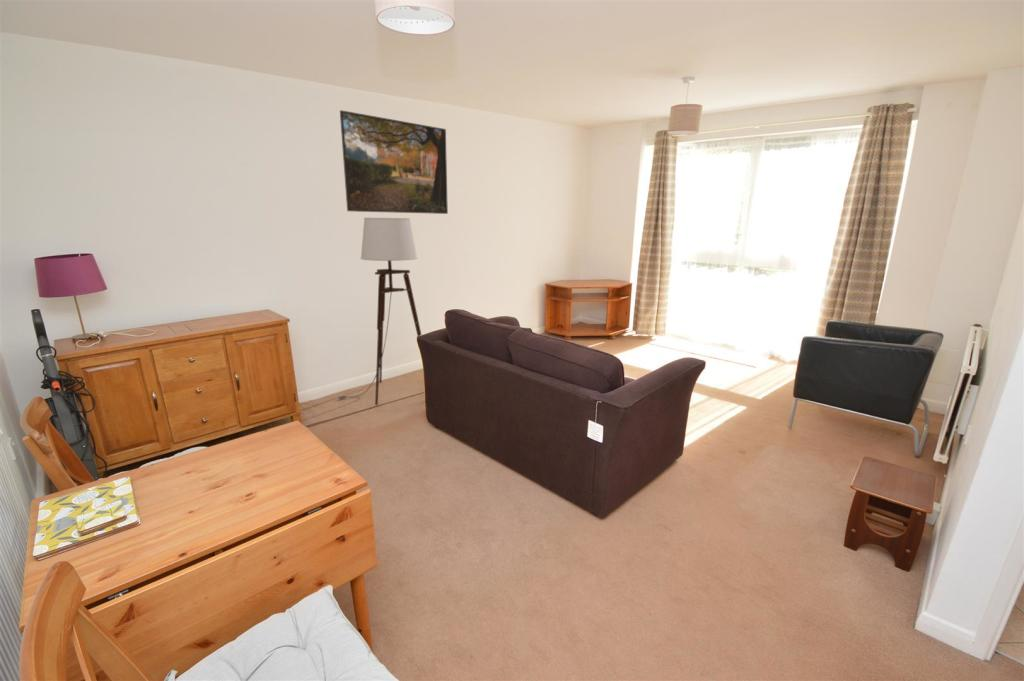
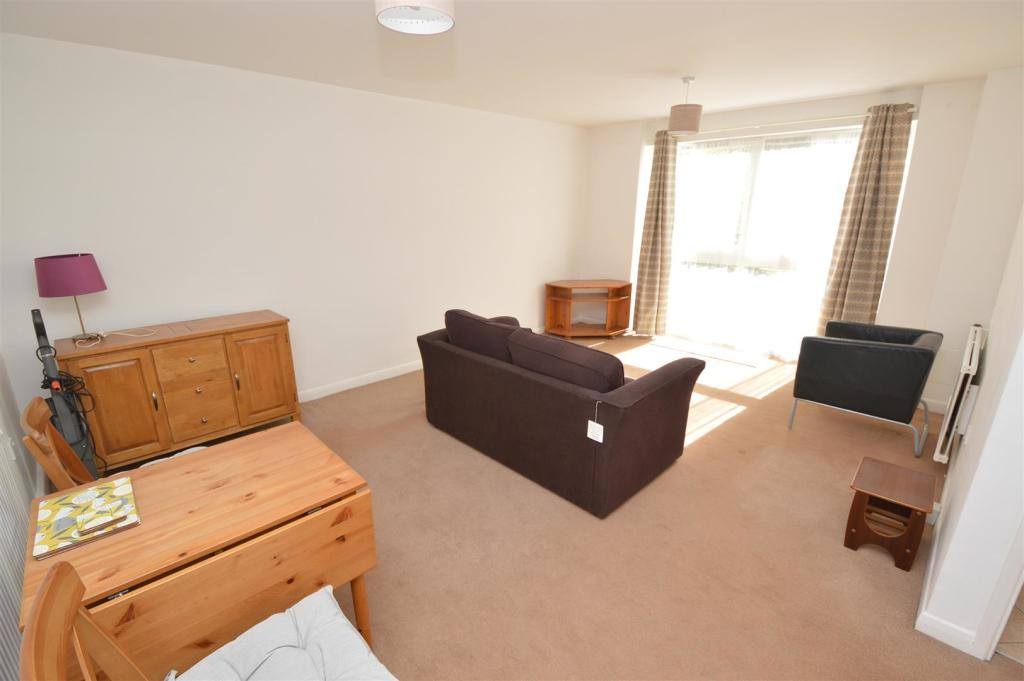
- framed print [339,109,449,215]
- floor lamp [336,217,422,406]
